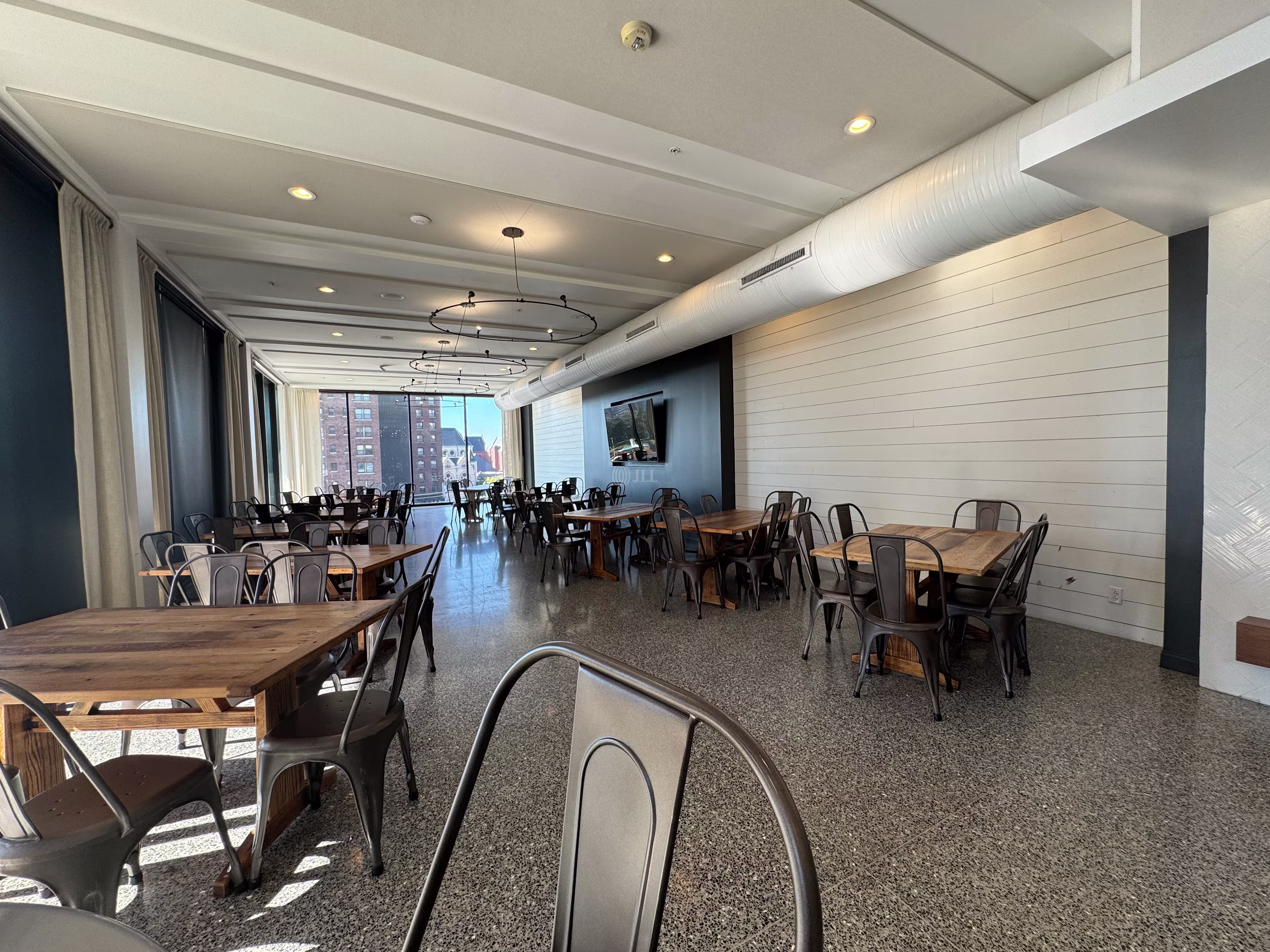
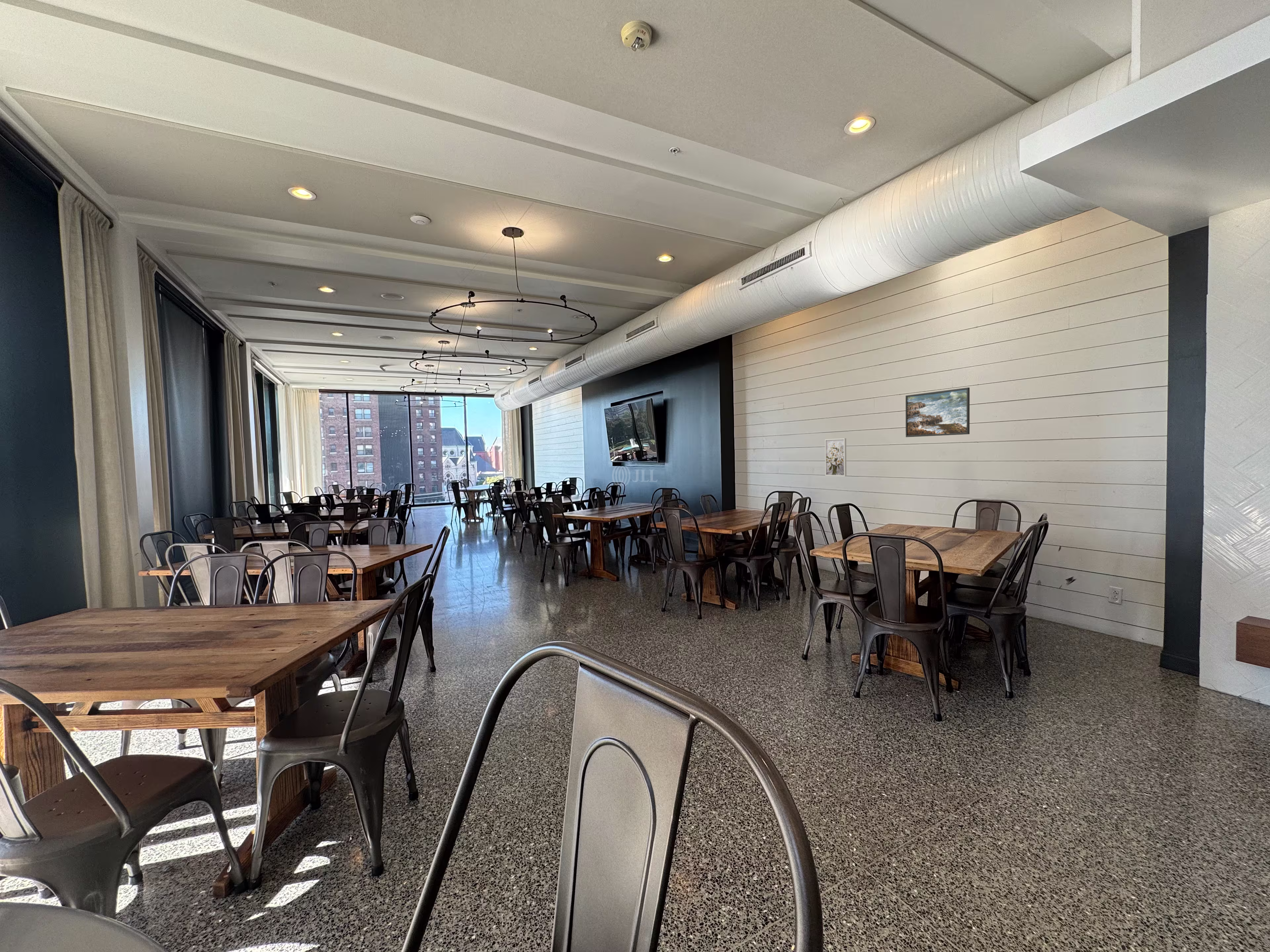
+ wall art [825,438,847,477]
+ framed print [905,387,970,438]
